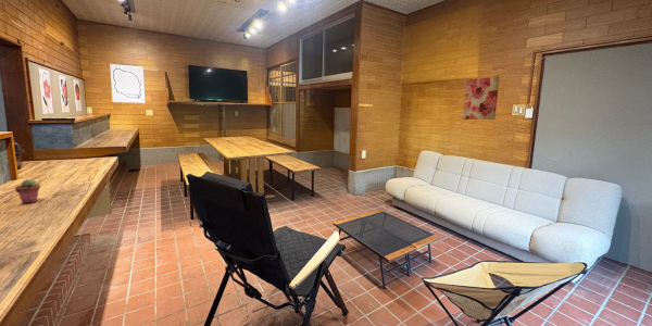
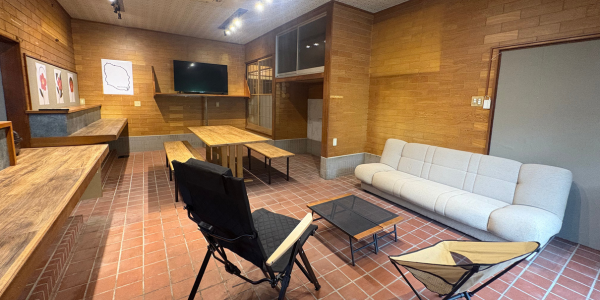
- potted succulent [14,178,41,204]
- wall art [462,75,500,121]
